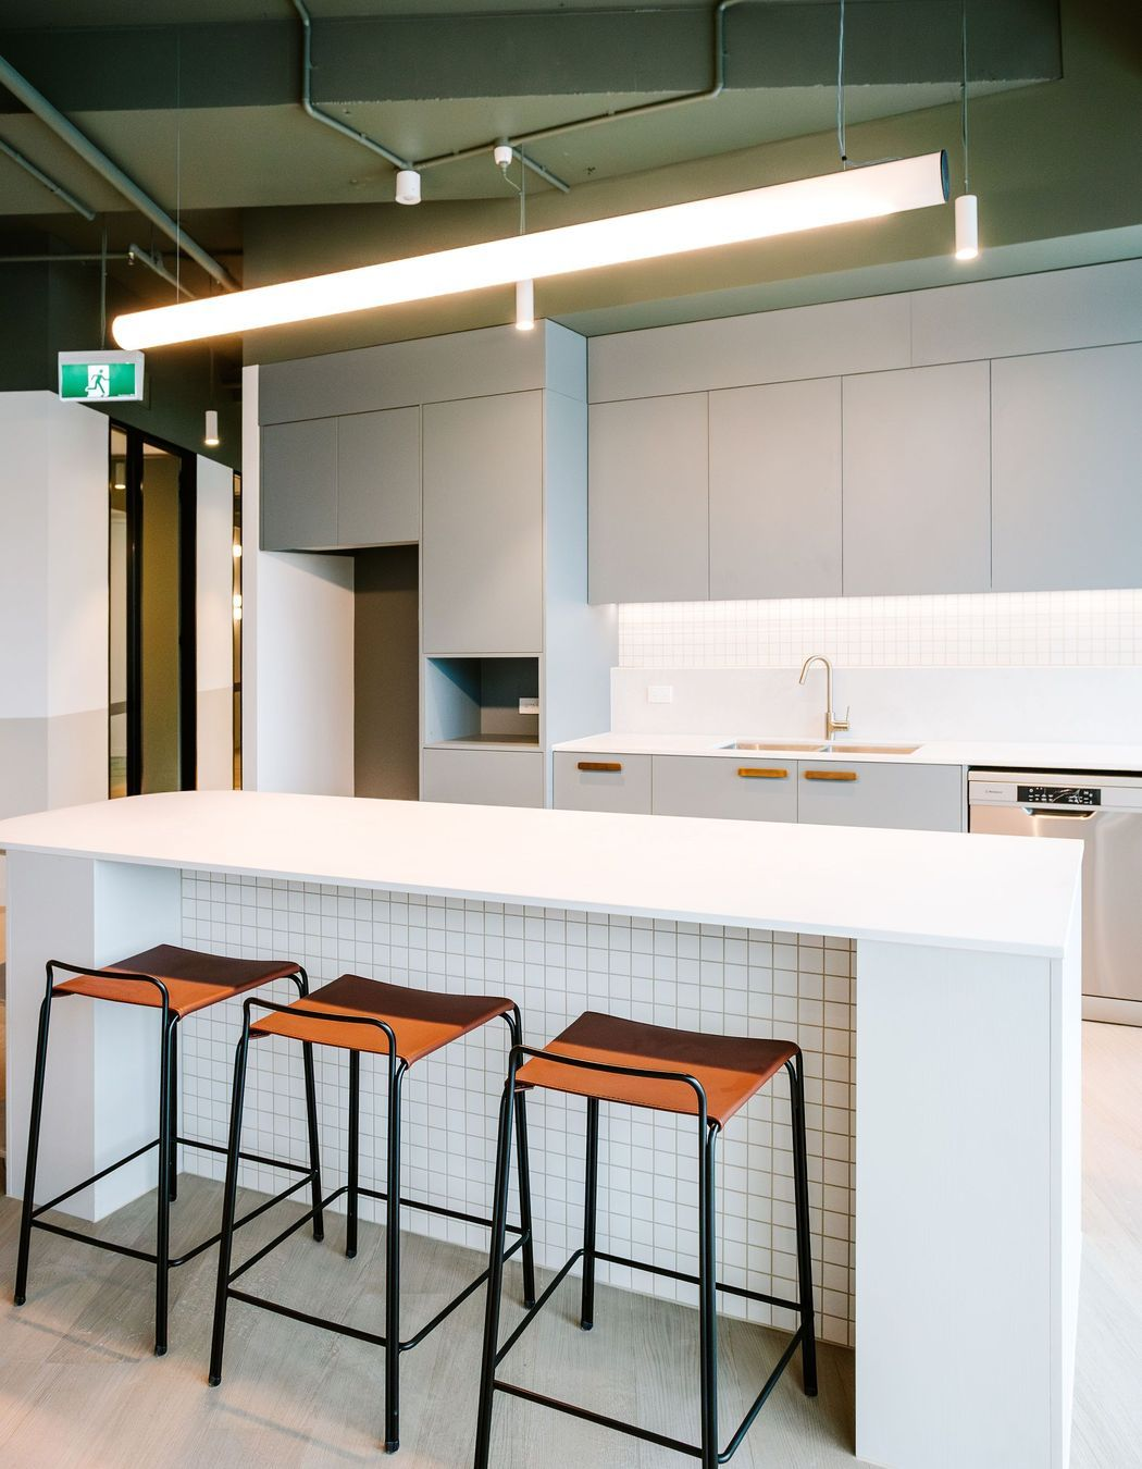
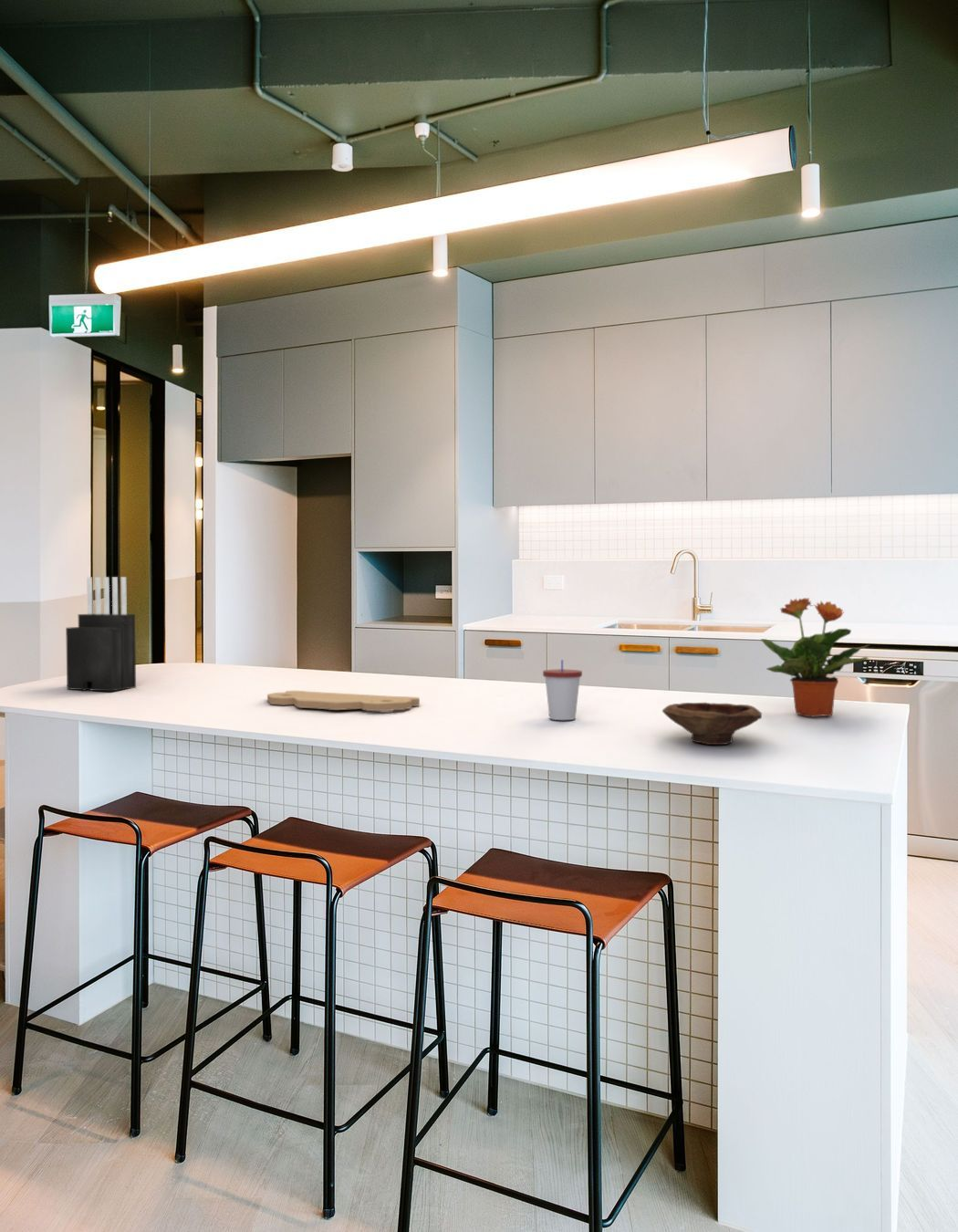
+ bowl [661,702,763,746]
+ cutting board [266,690,421,712]
+ potted plant [760,597,870,717]
+ knife block [65,576,137,693]
+ cup [542,659,583,721]
